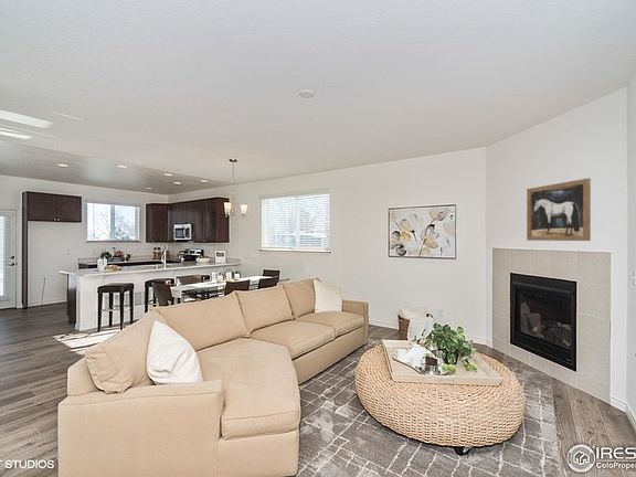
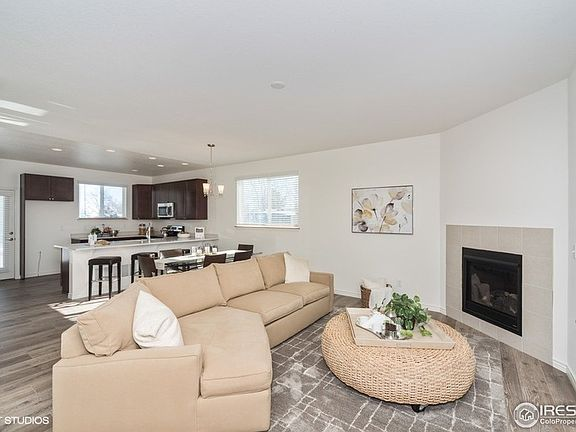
- wall art [526,177,592,242]
